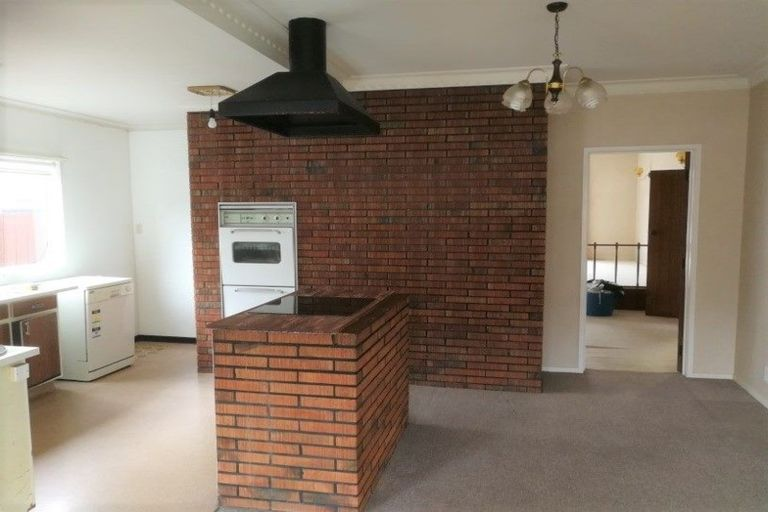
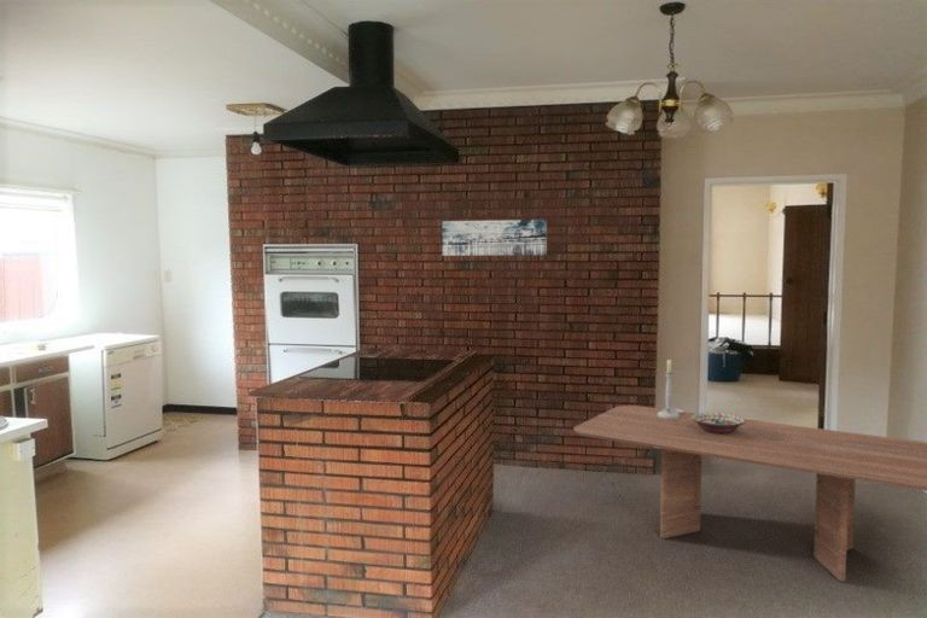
+ decorative bowl [690,412,746,435]
+ dining table [572,404,927,583]
+ wall art [442,218,548,257]
+ candlestick [658,357,690,419]
